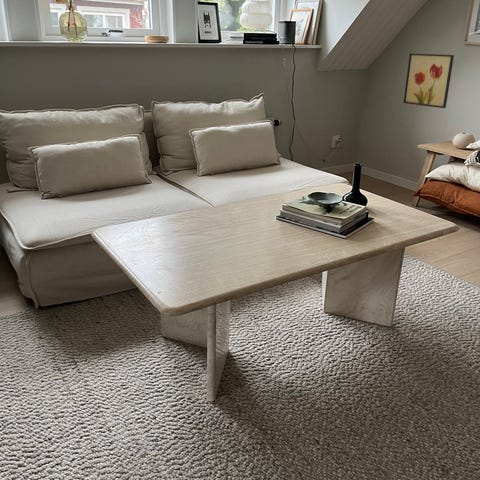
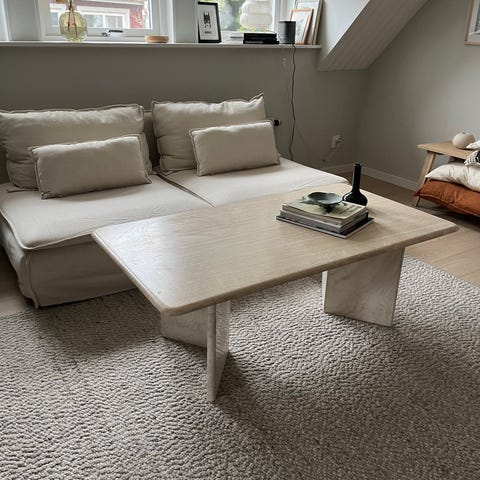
- wall art [403,53,455,109]
